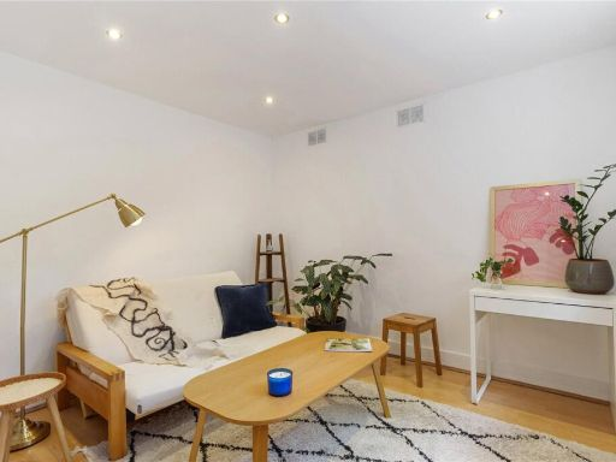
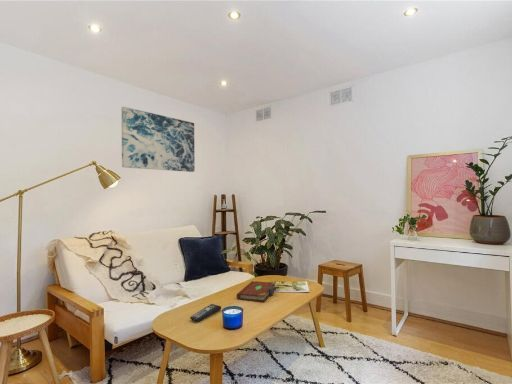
+ remote control [189,303,222,322]
+ wall art [121,106,196,173]
+ book [236,280,277,303]
